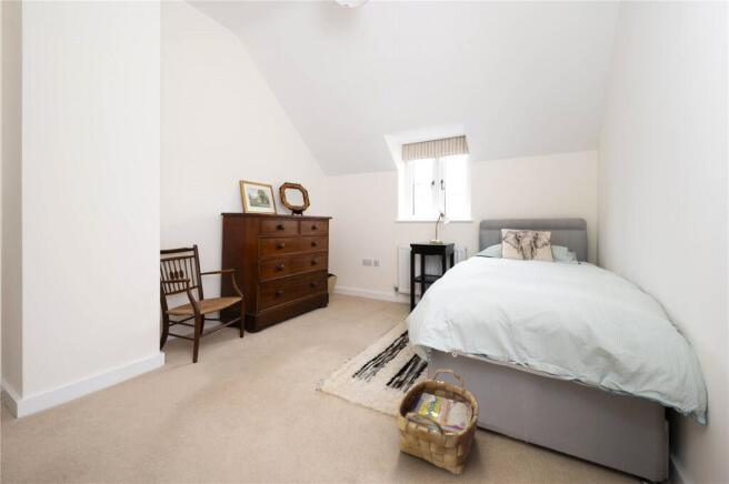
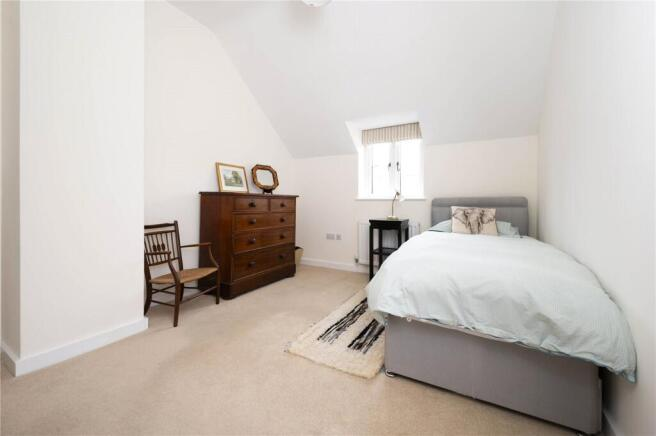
- woven basket [396,369,480,475]
